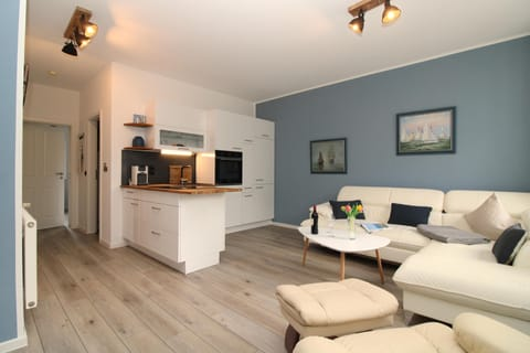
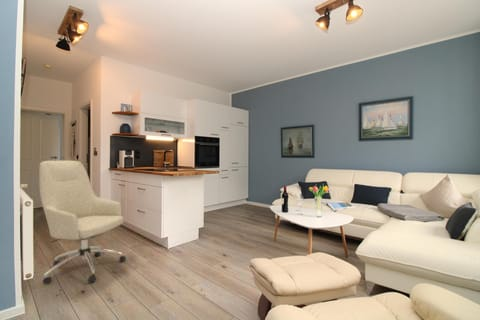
+ chair [38,160,127,285]
